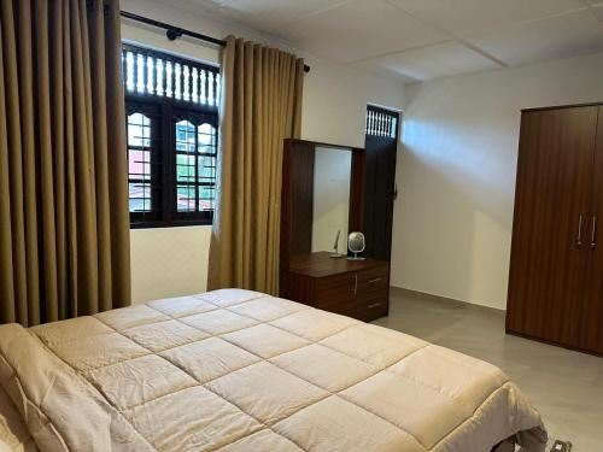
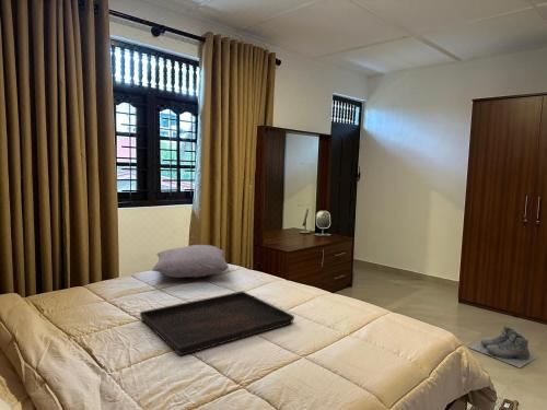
+ pillow [151,244,230,279]
+ serving tray [139,290,295,356]
+ boots [467,325,539,368]
